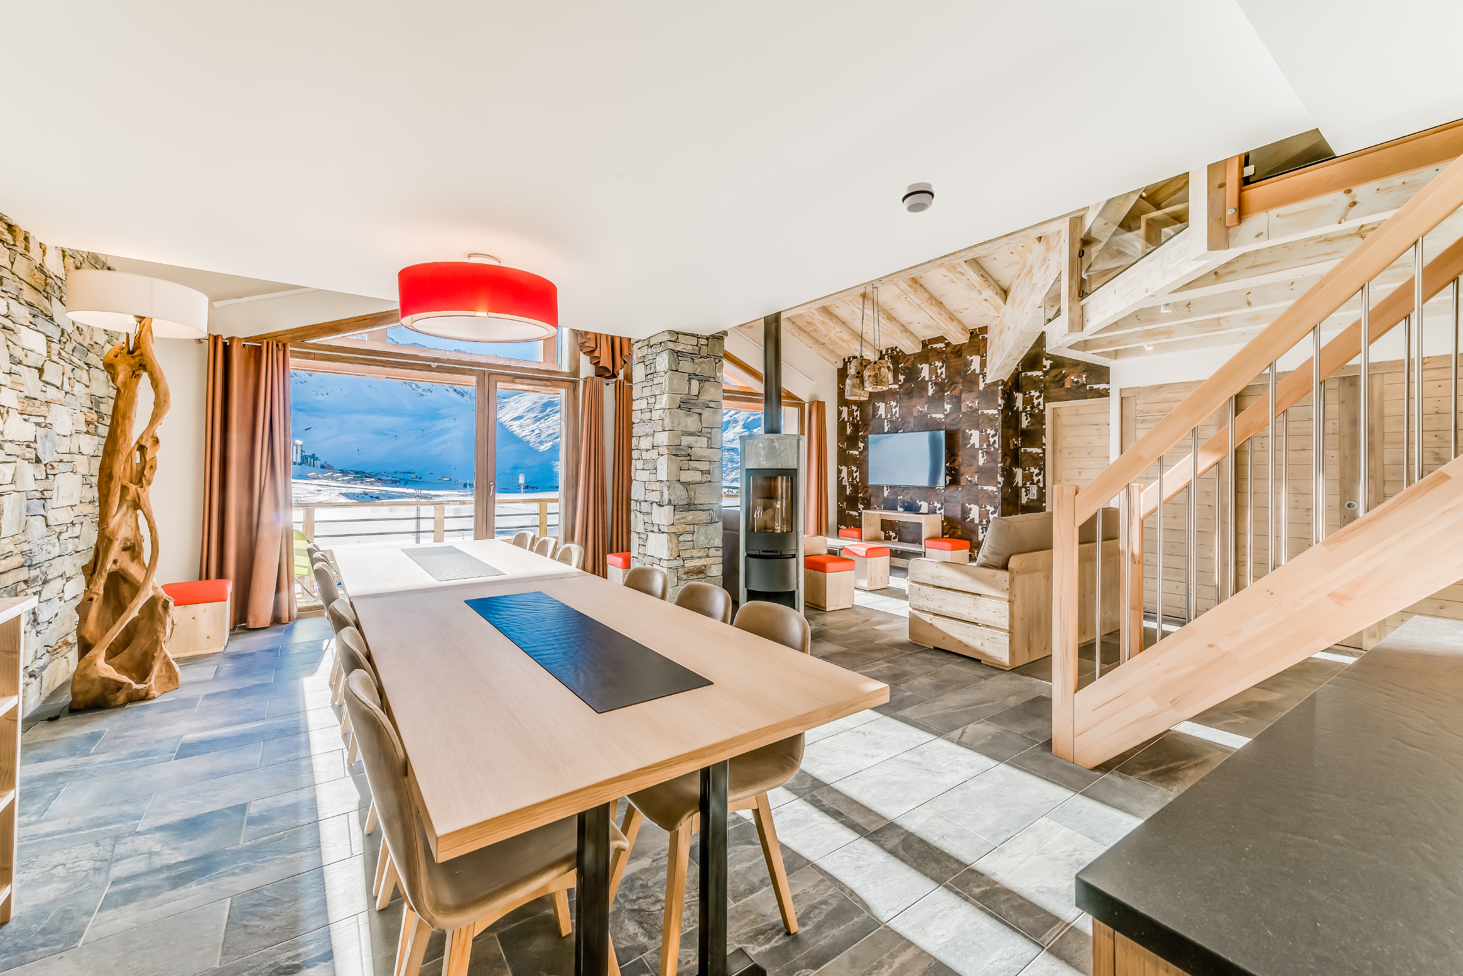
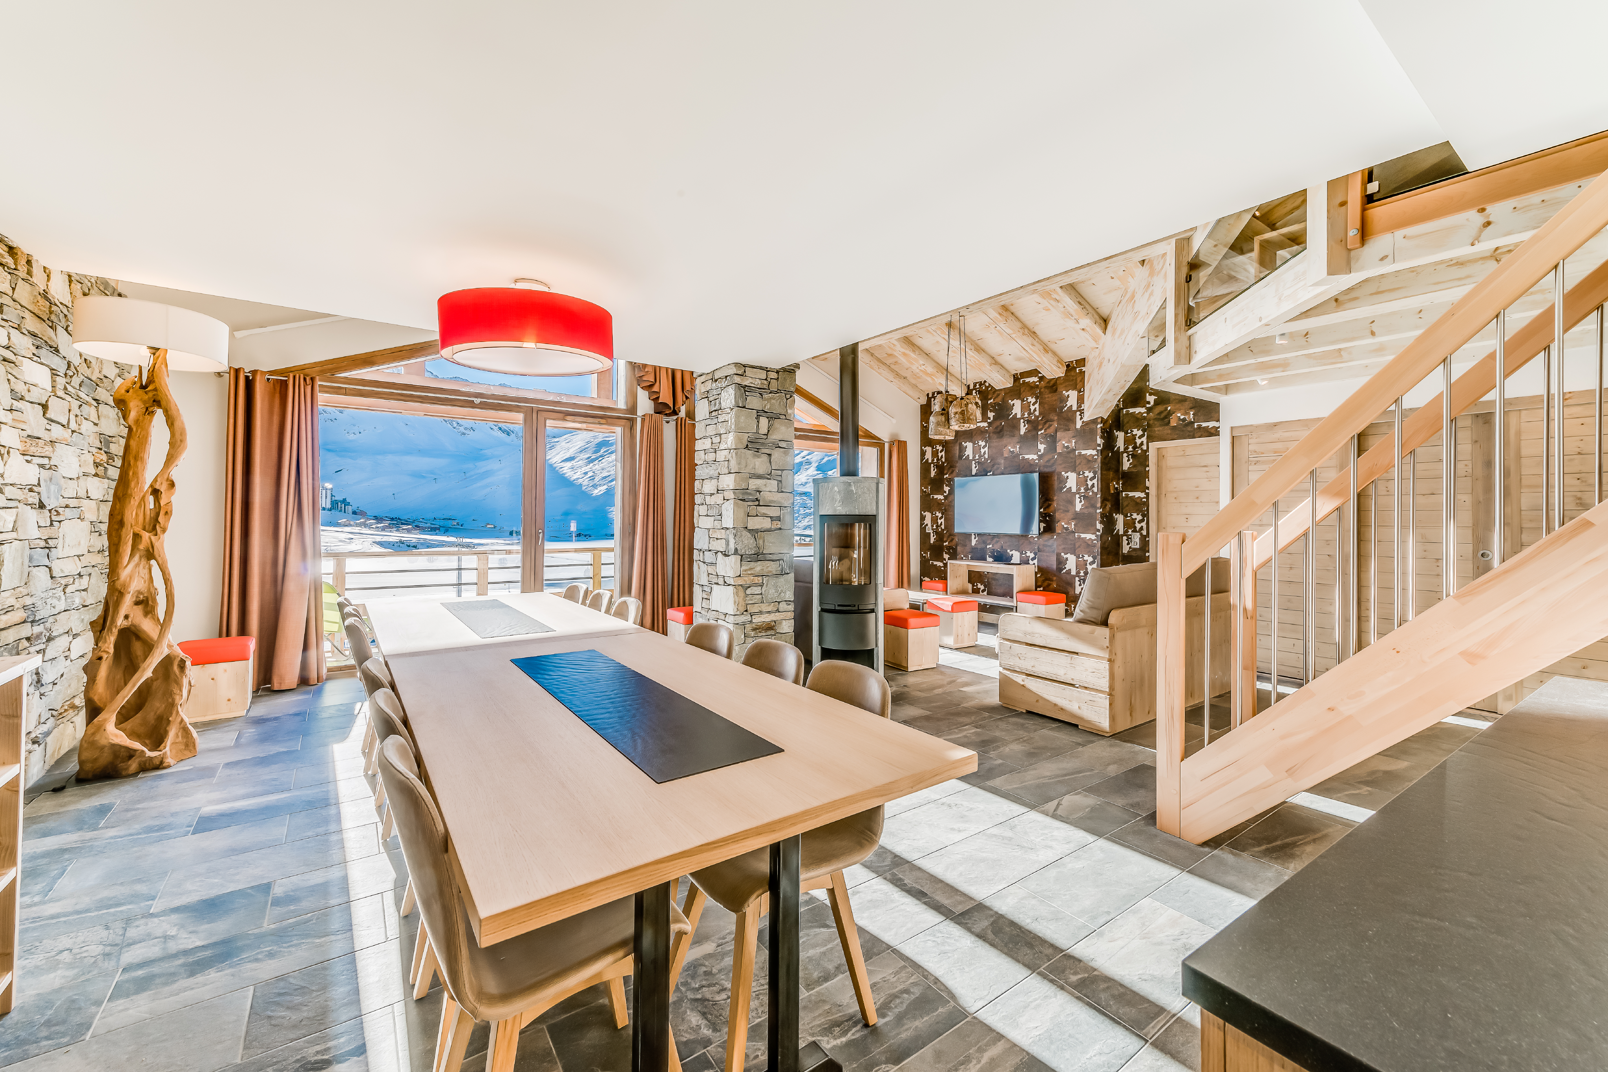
- smoke detector [901,182,935,213]
